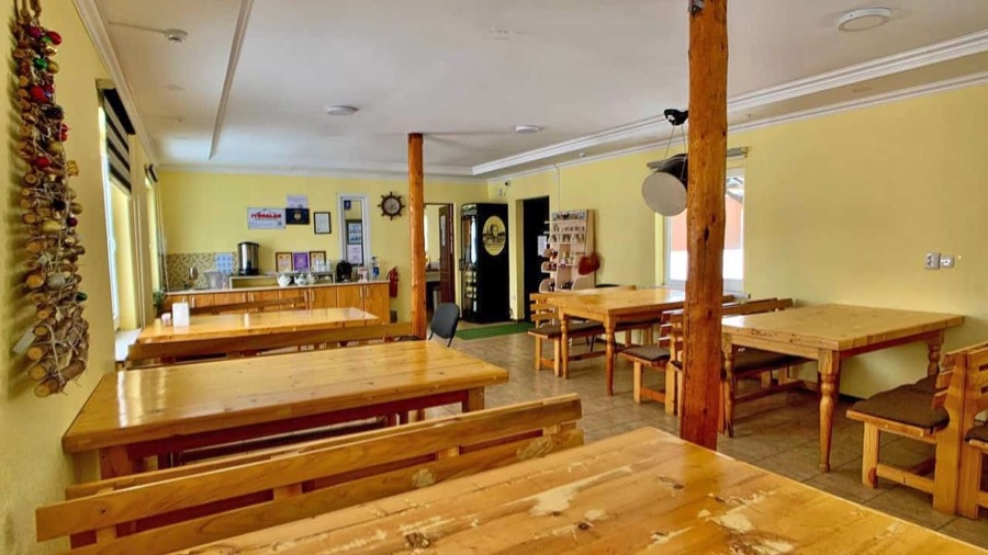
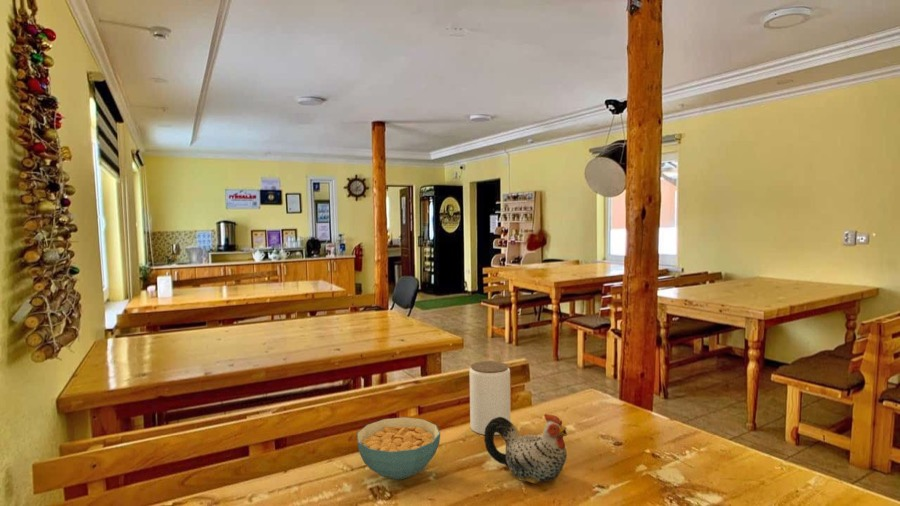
+ cereal bowl [356,416,441,480]
+ jar [469,360,512,436]
+ chicken figurine [483,413,568,484]
